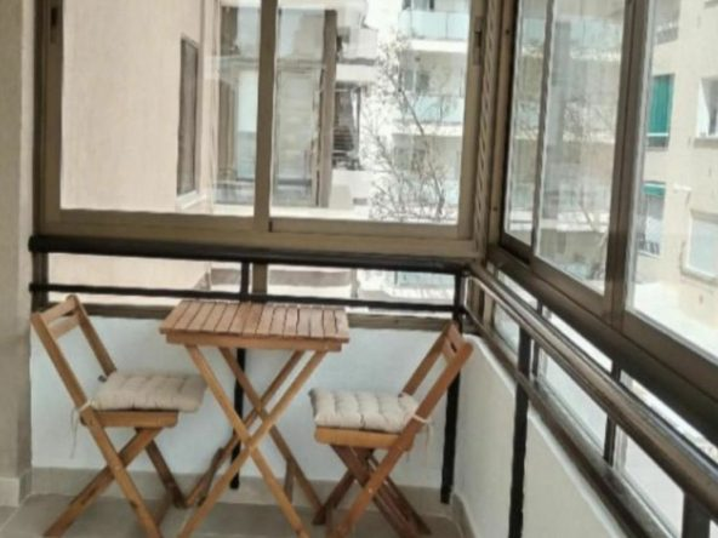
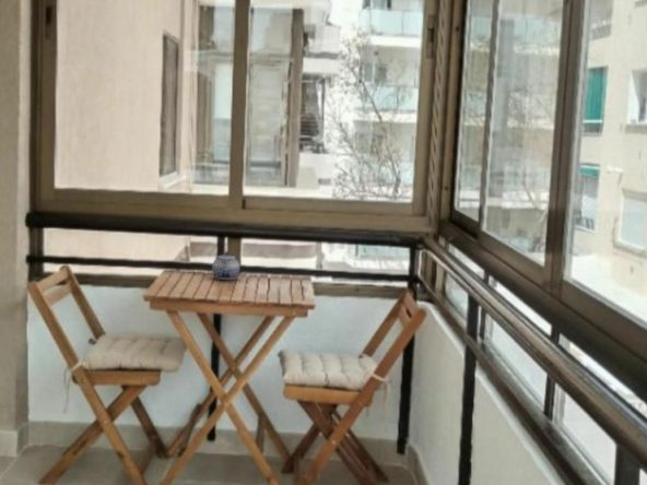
+ teapot [211,250,240,281]
